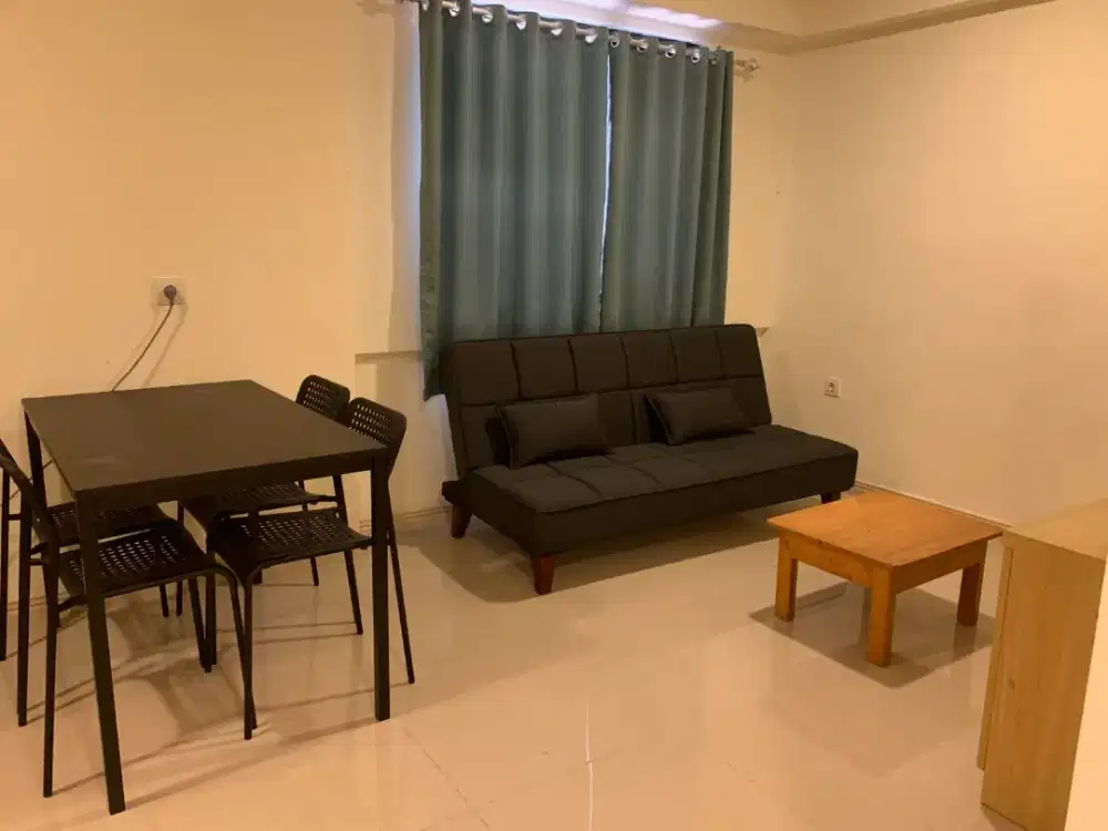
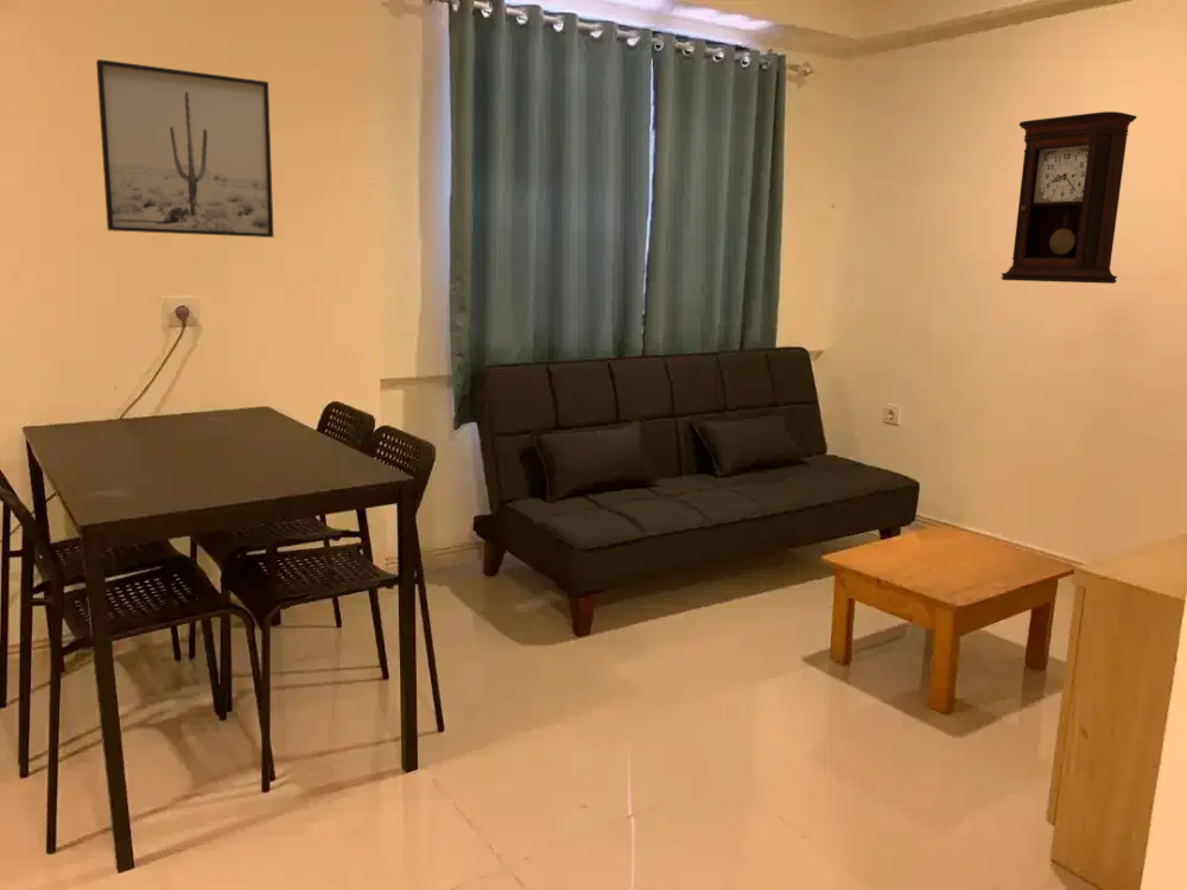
+ wall art [95,58,274,239]
+ pendulum clock [999,110,1138,285]
